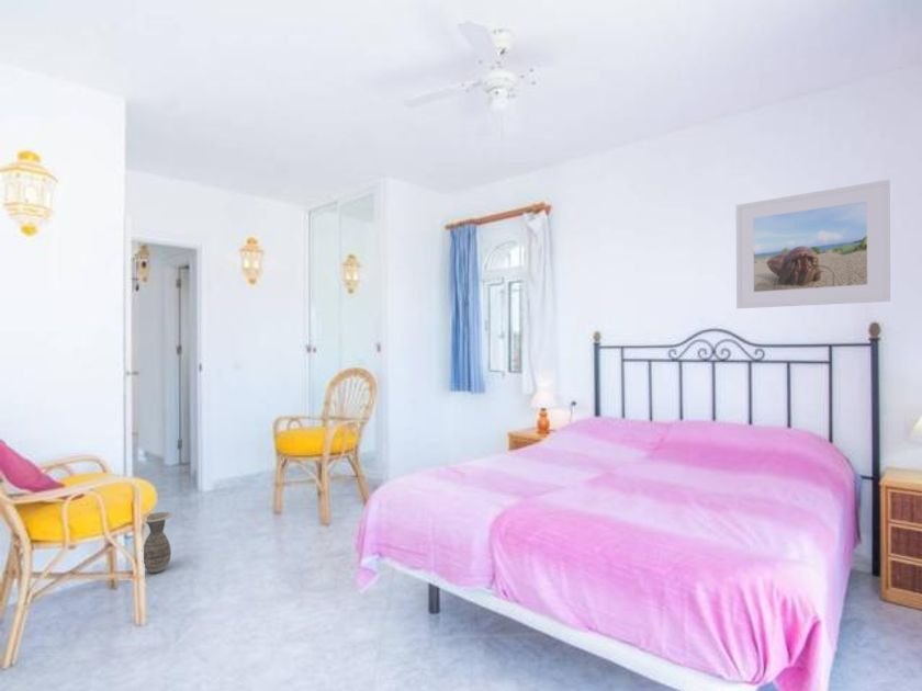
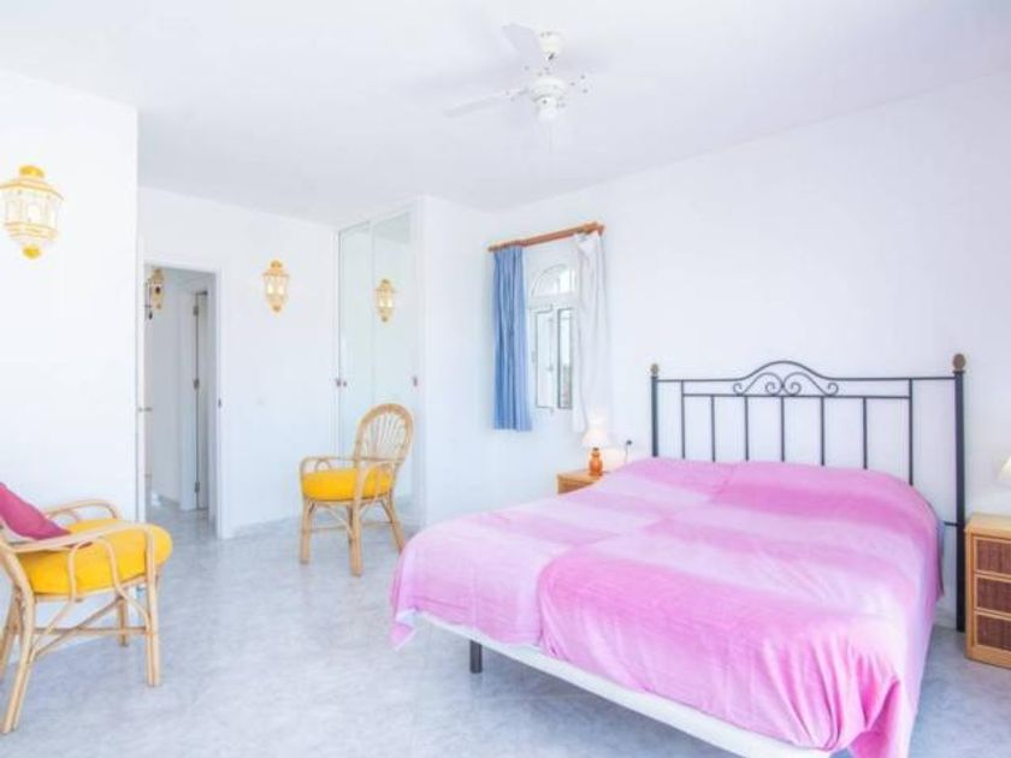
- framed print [735,179,891,309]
- ceramic jug [143,511,173,574]
